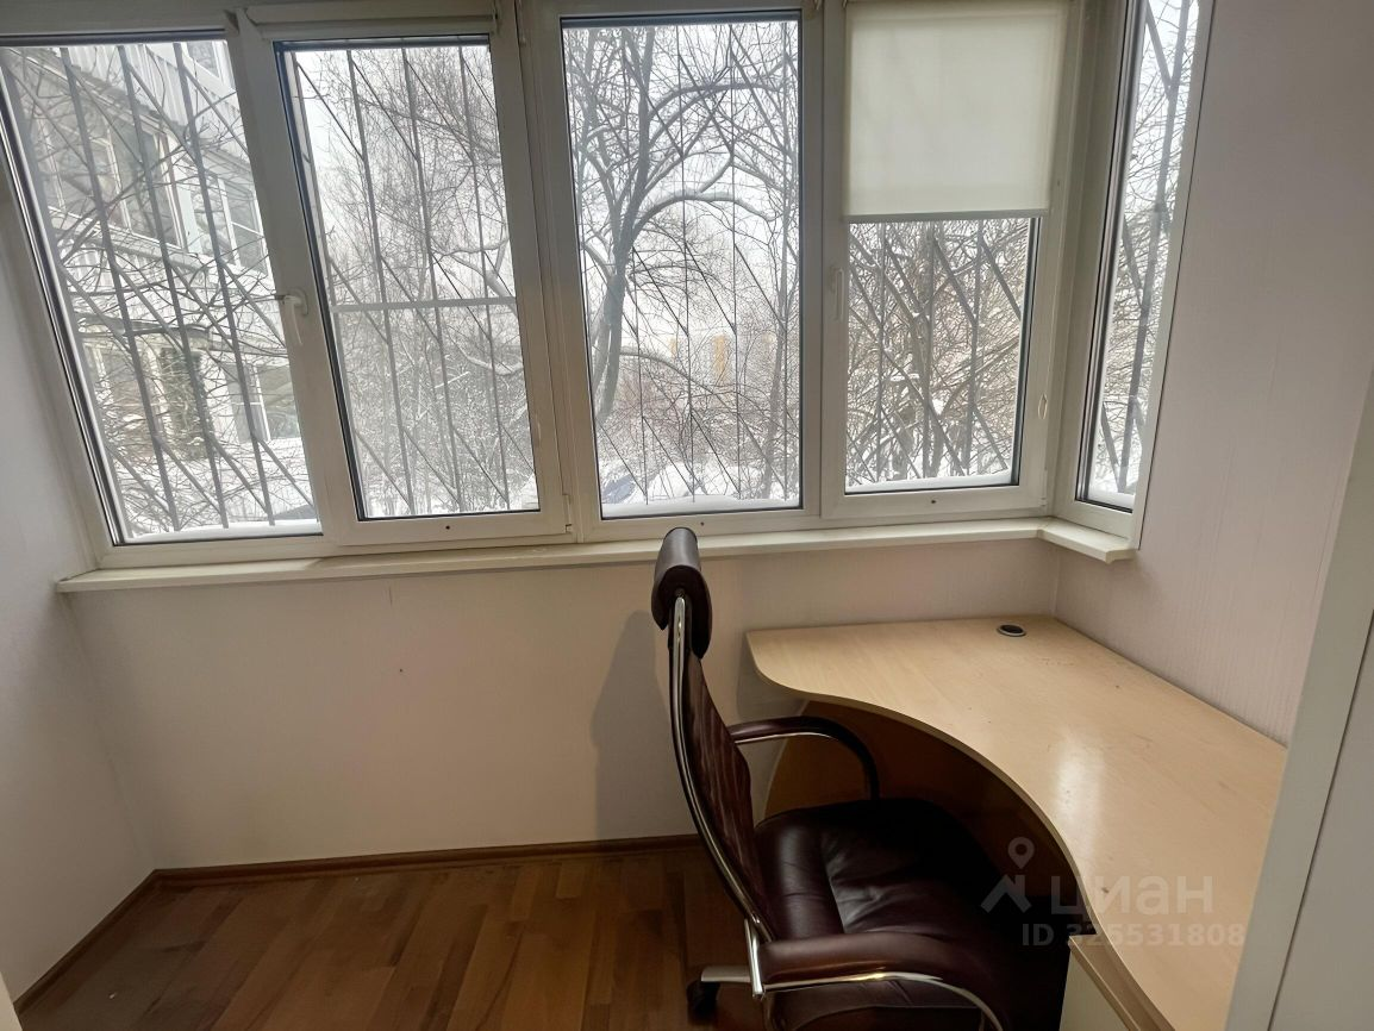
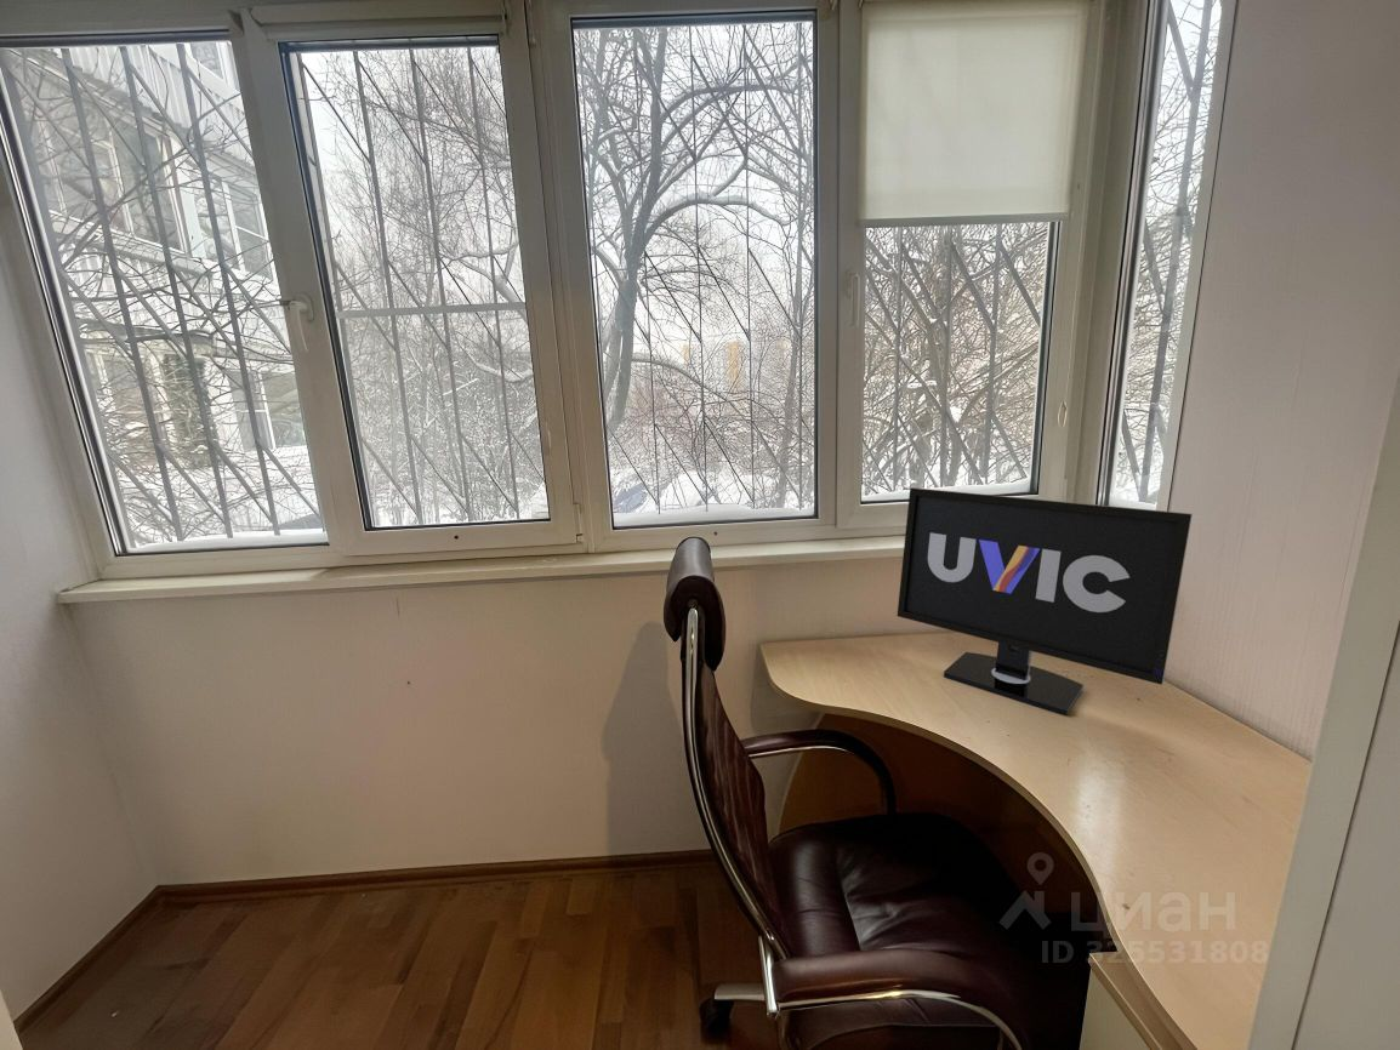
+ monitor [897,486,1194,717]
